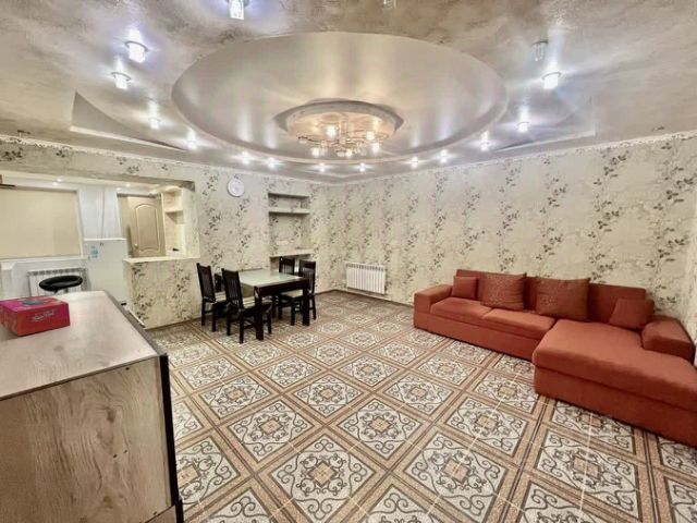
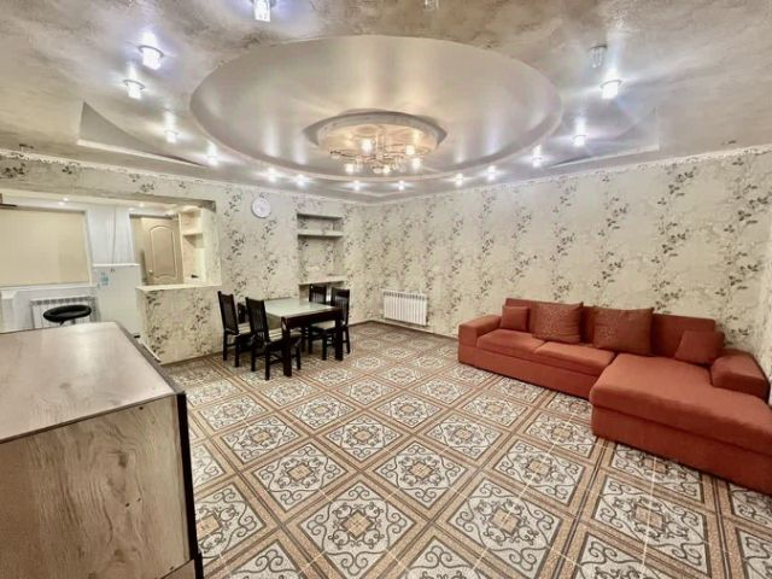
- tissue box [0,294,72,337]
